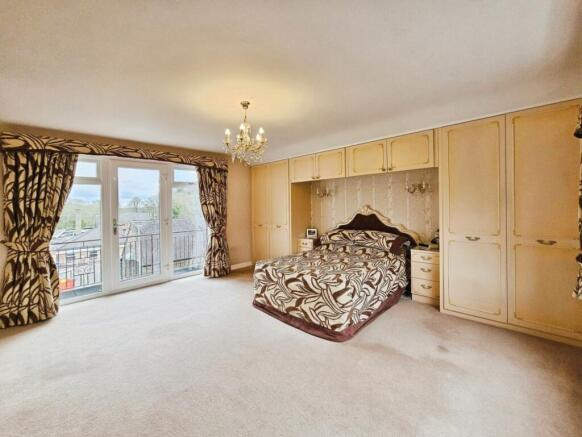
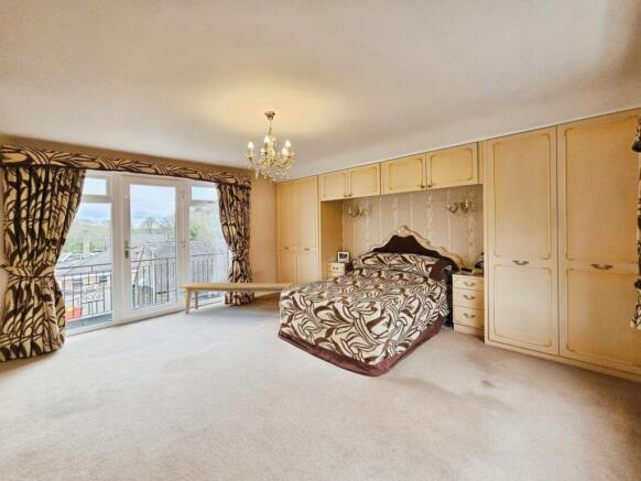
+ bench [177,282,294,315]
